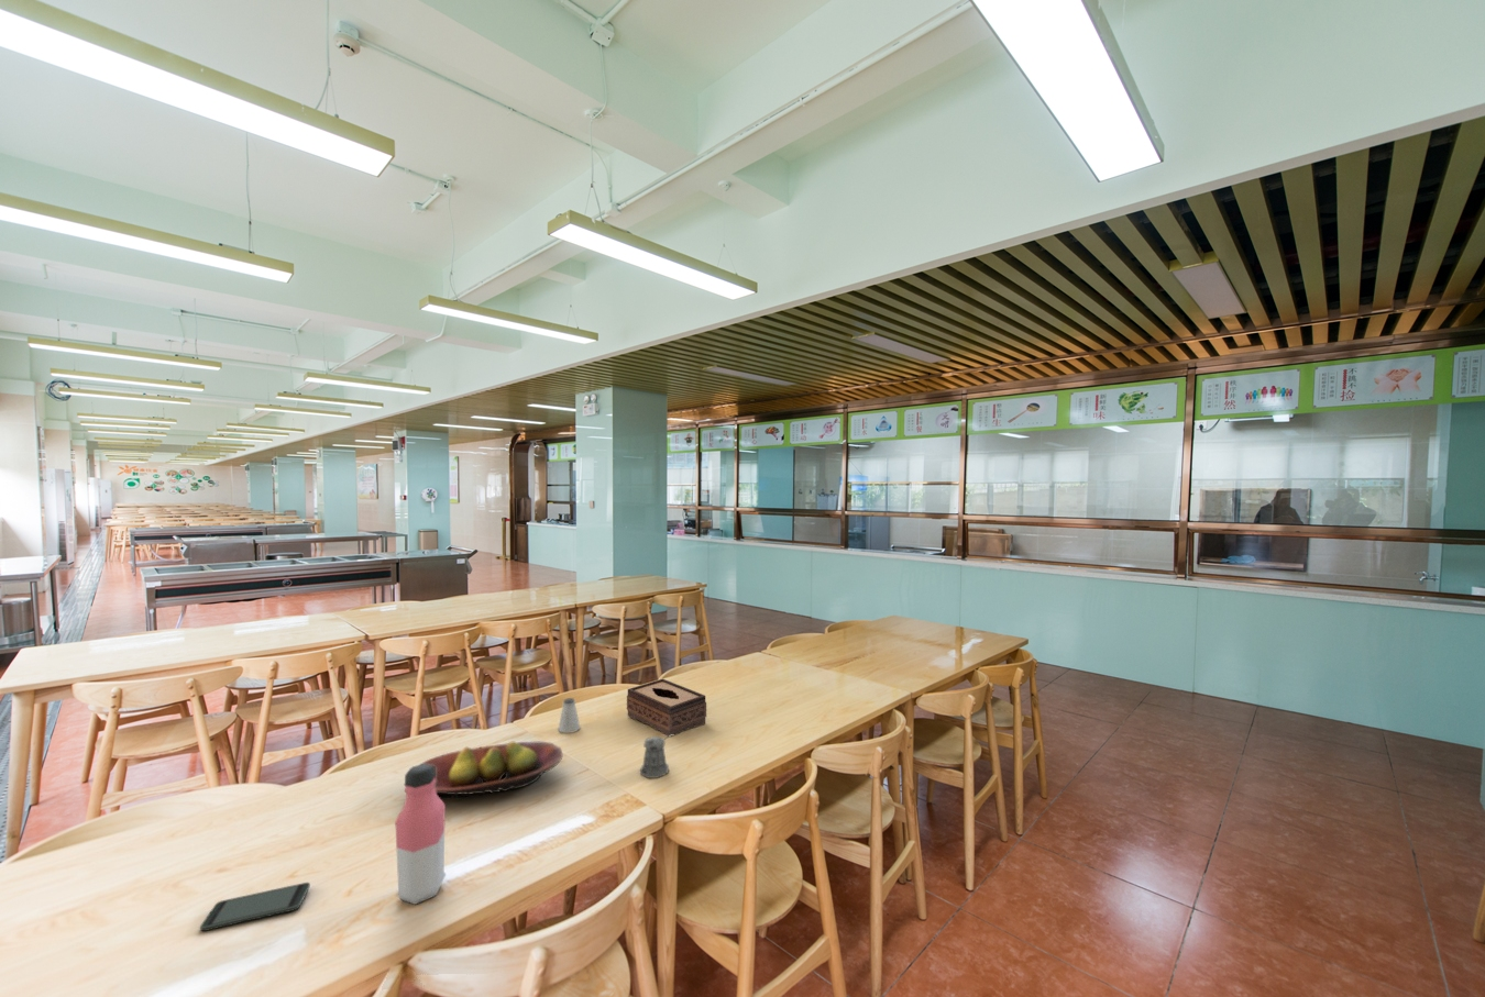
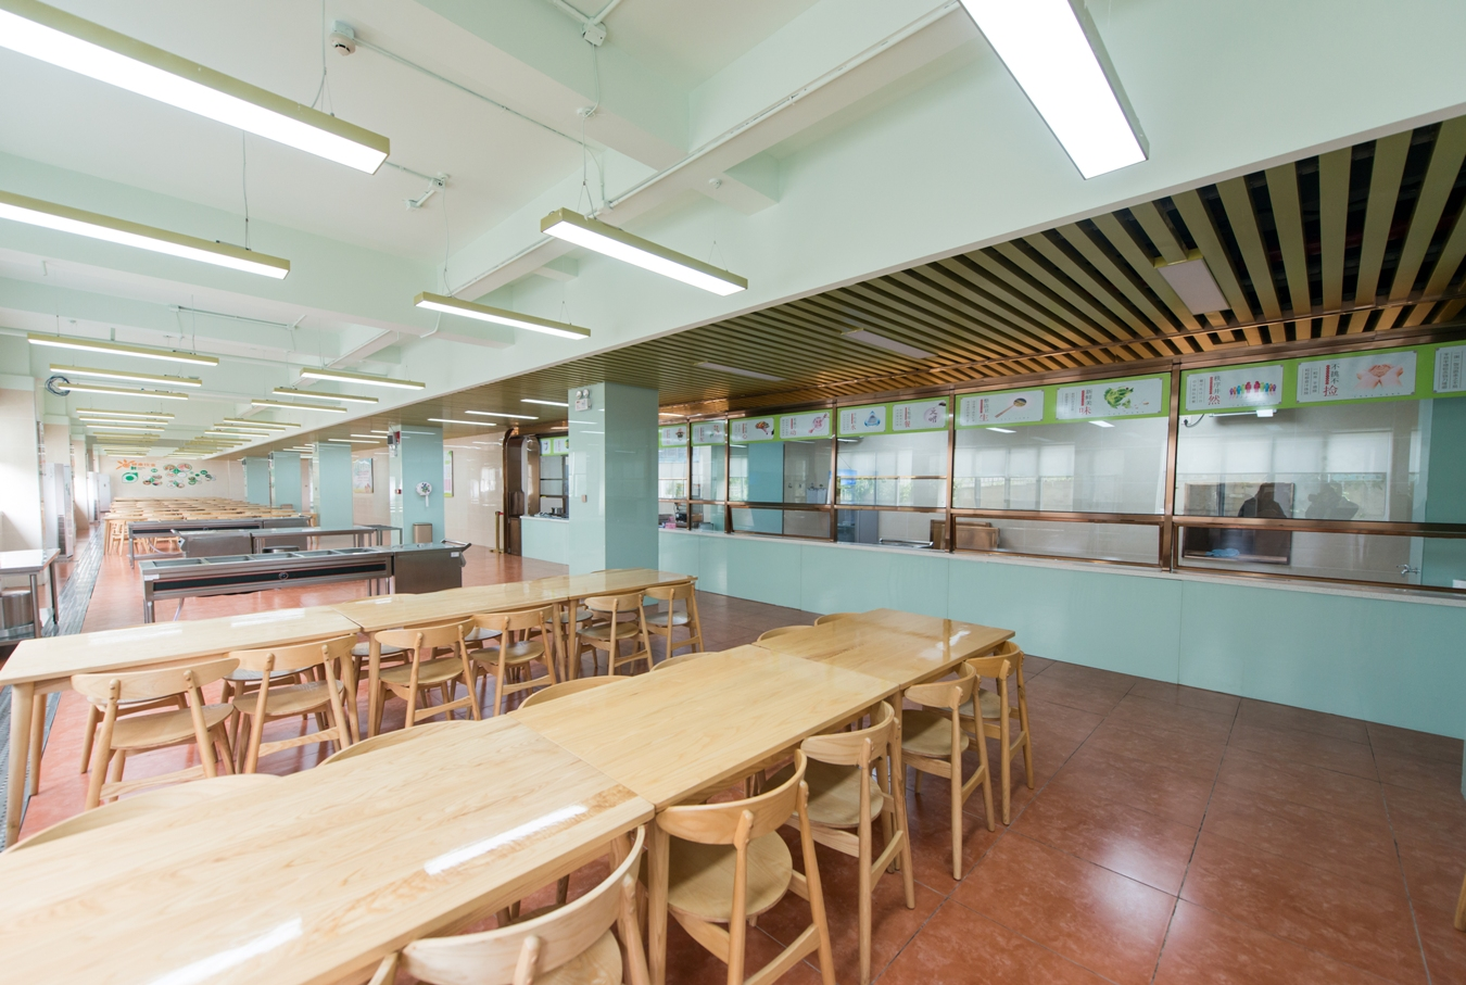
- saltshaker [558,697,581,734]
- fruit bowl [417,741,563,799]
- smartphone [199,881,312,932]
- pepper shaker [639,734,675,779]
- tissue box [626,678,707,737]
- water bottle [394,764,446,906]
